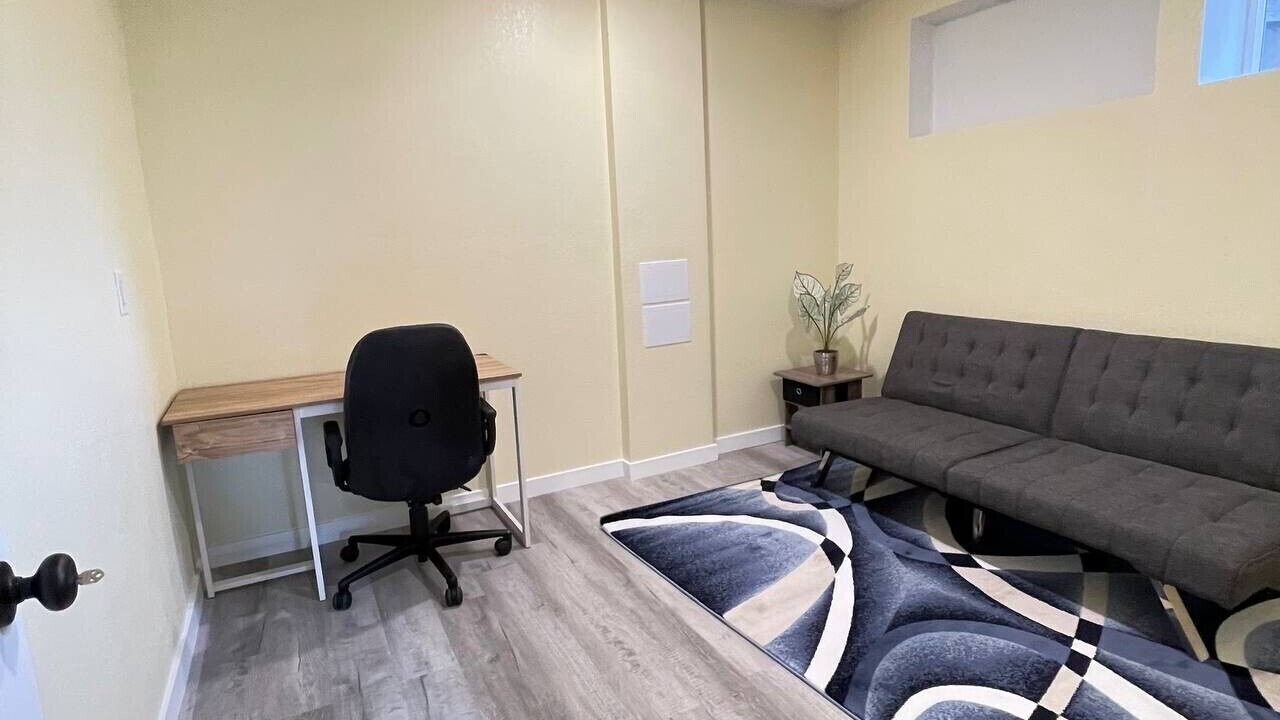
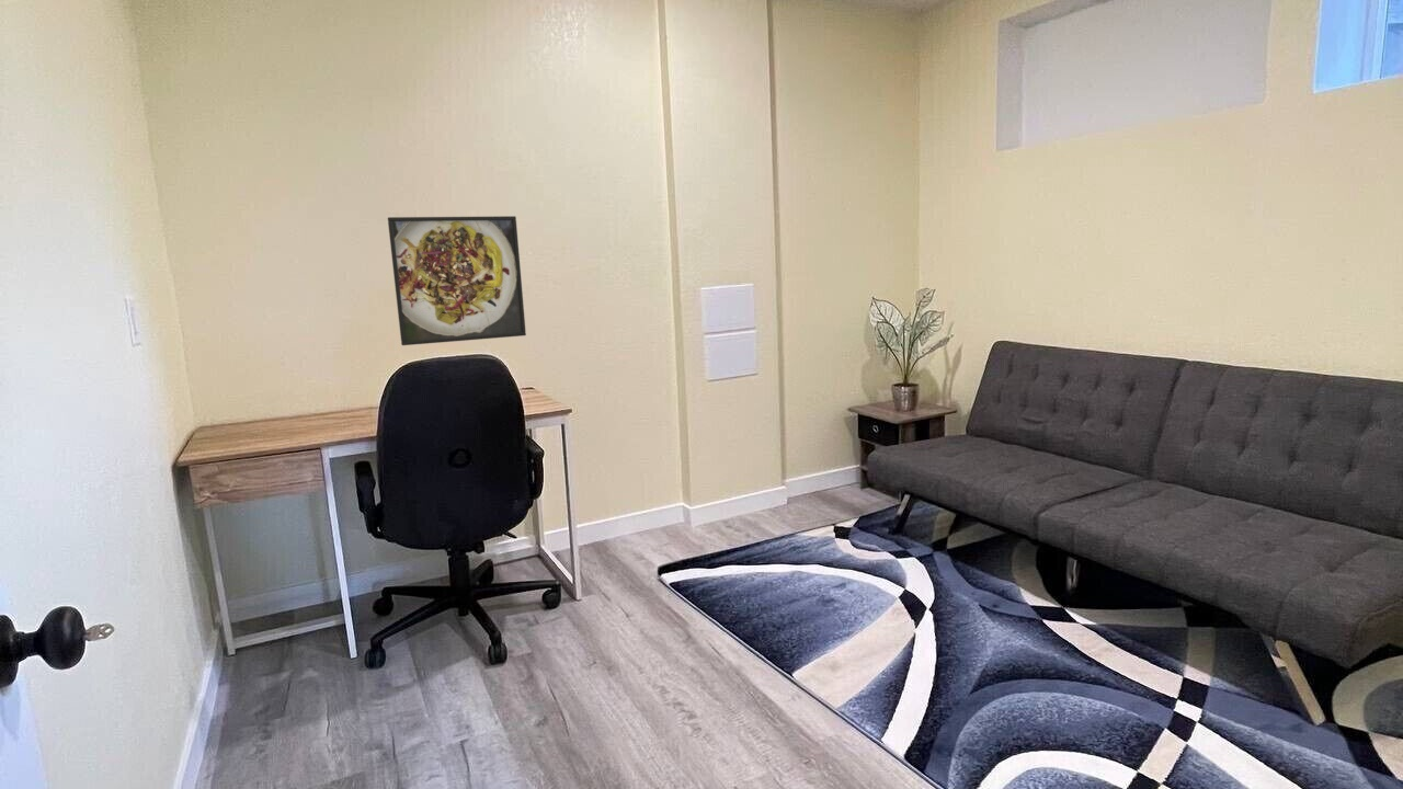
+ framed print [387,215,527,346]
